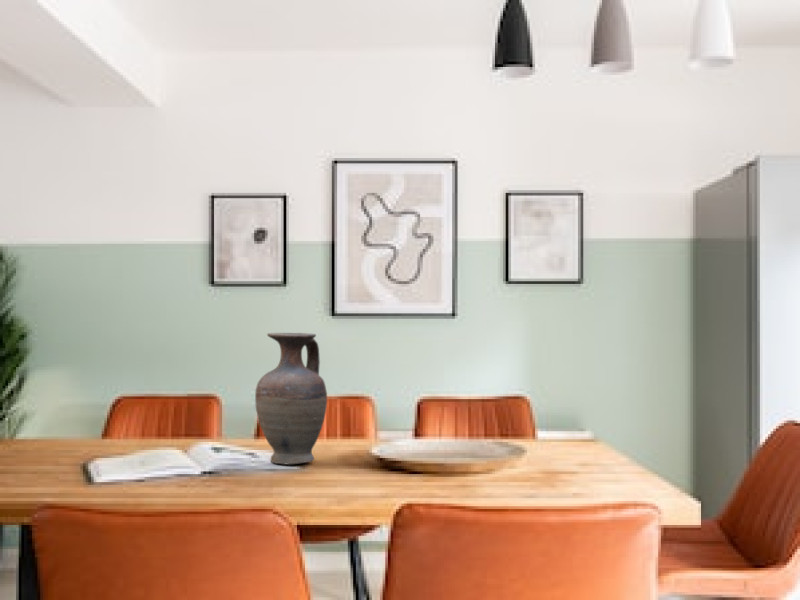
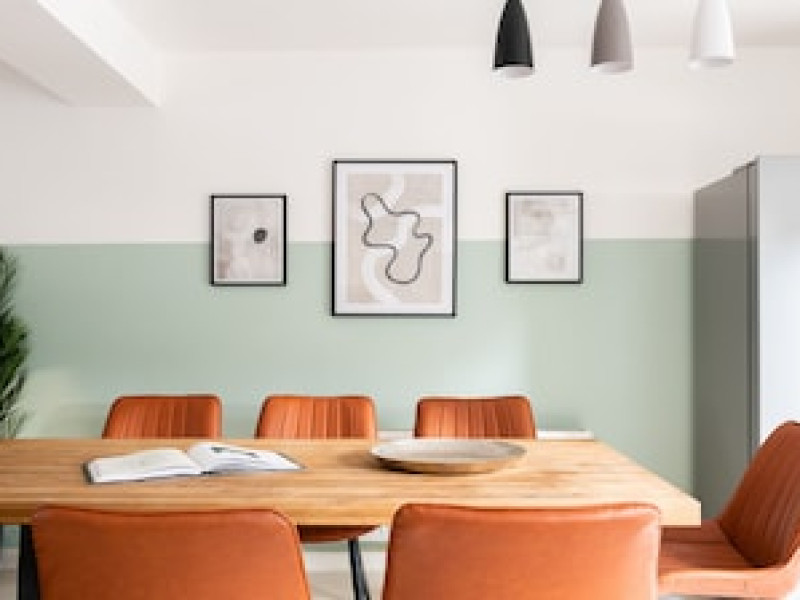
- vase [254,332,328,466]
